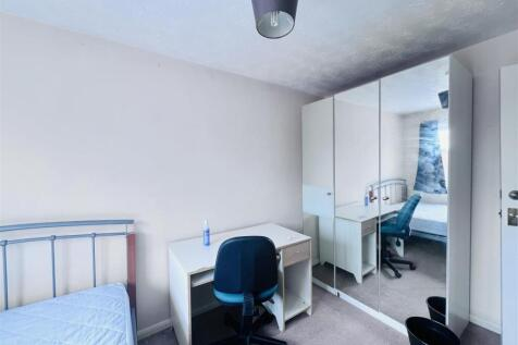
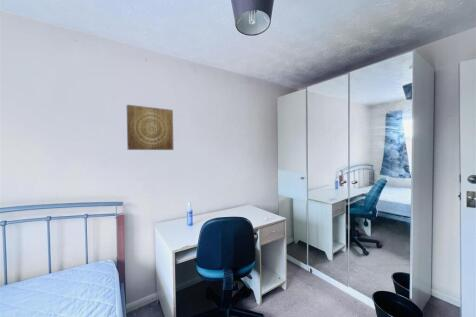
+ wall art [126,104,174,151]
